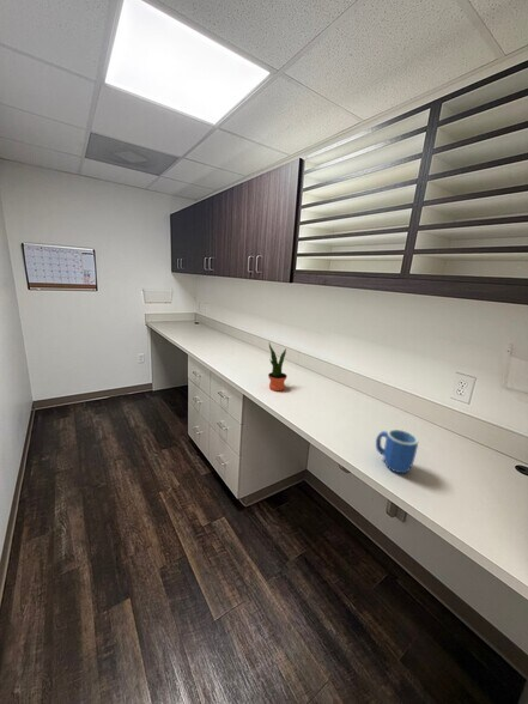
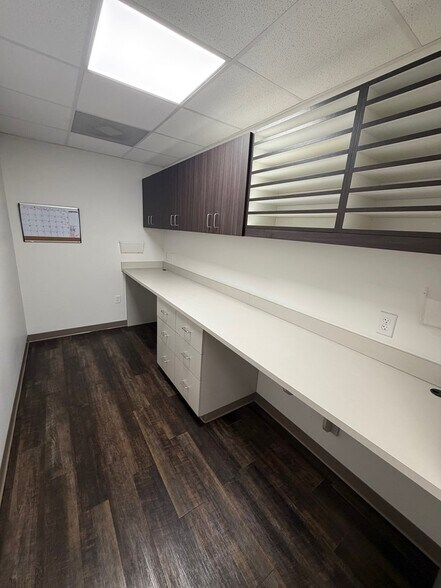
- potted plant [267,342,289,392]
- mug [375,427,419,474]
